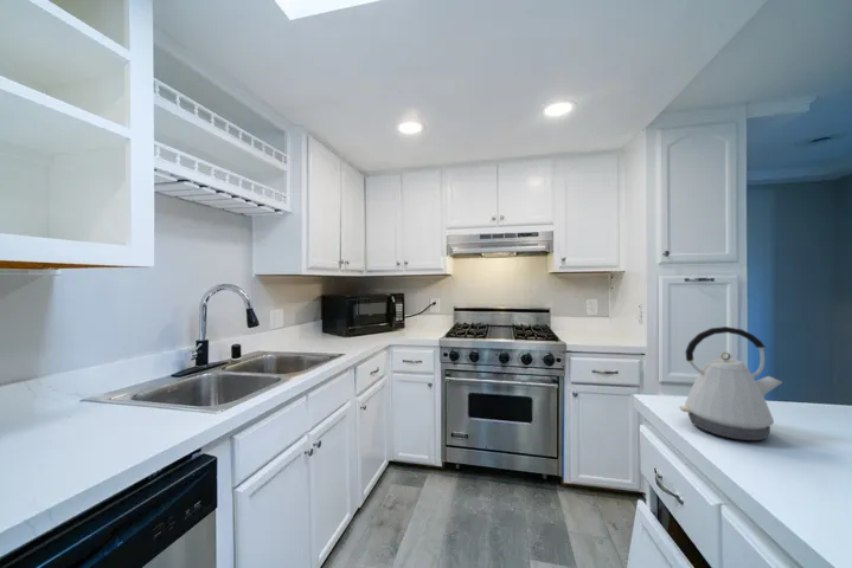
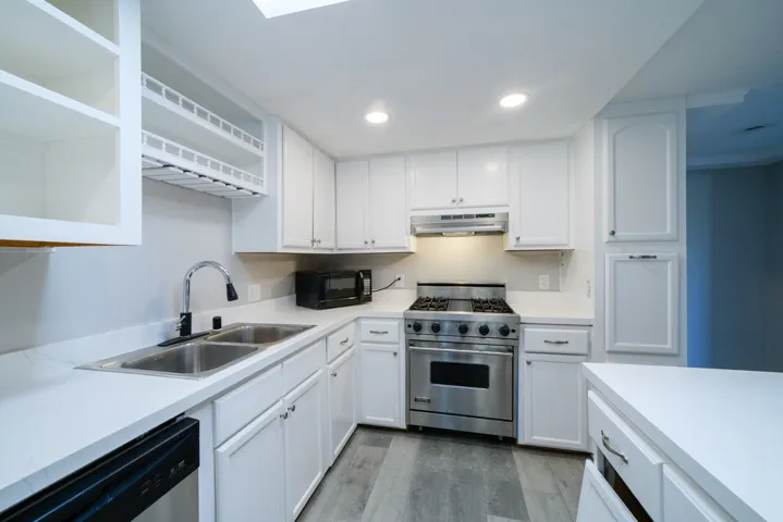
- kettle [678,325,783,441]
